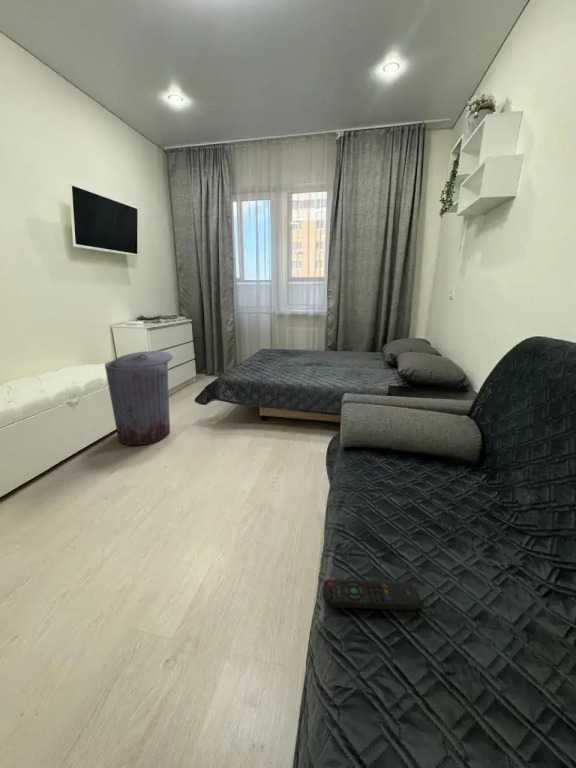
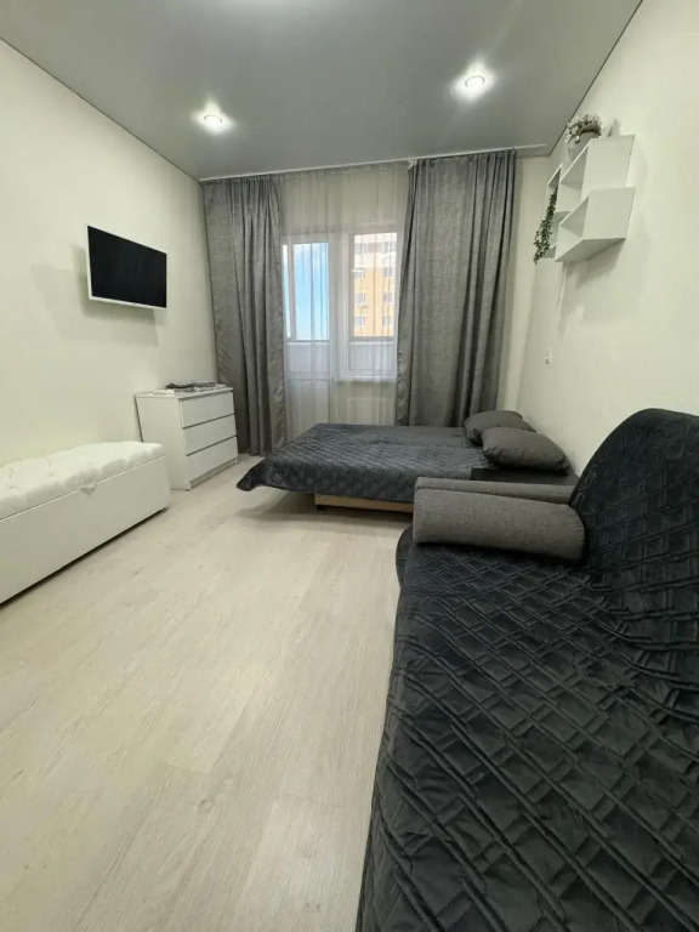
- remote control [322,578,421,611]
- trash can [104,350,174,446]
